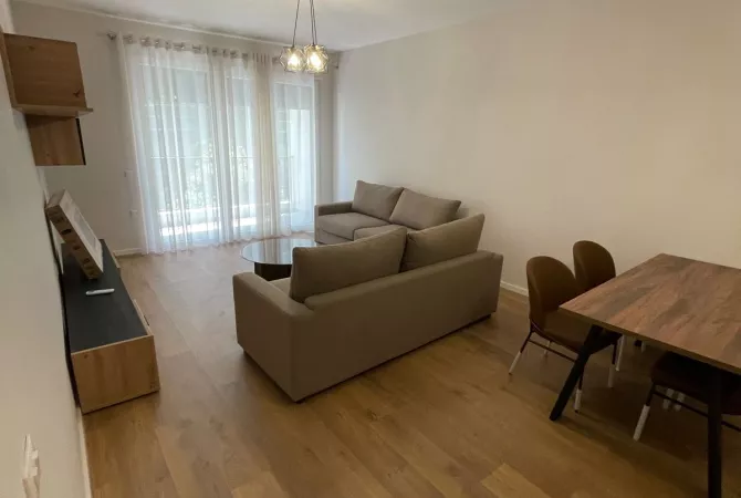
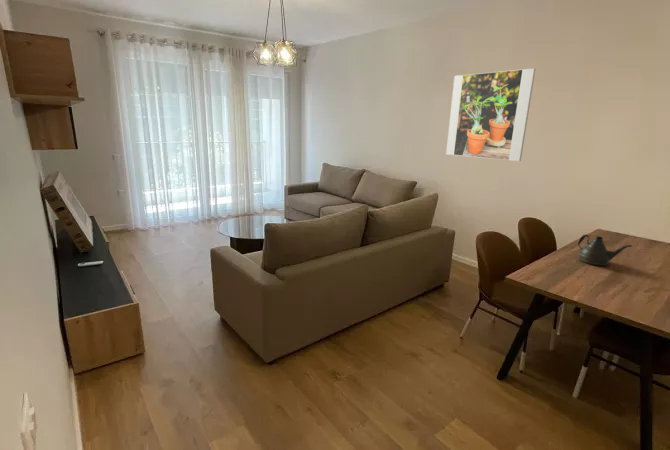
+ teapot [577,233,633,267]
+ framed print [445,67,537,162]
